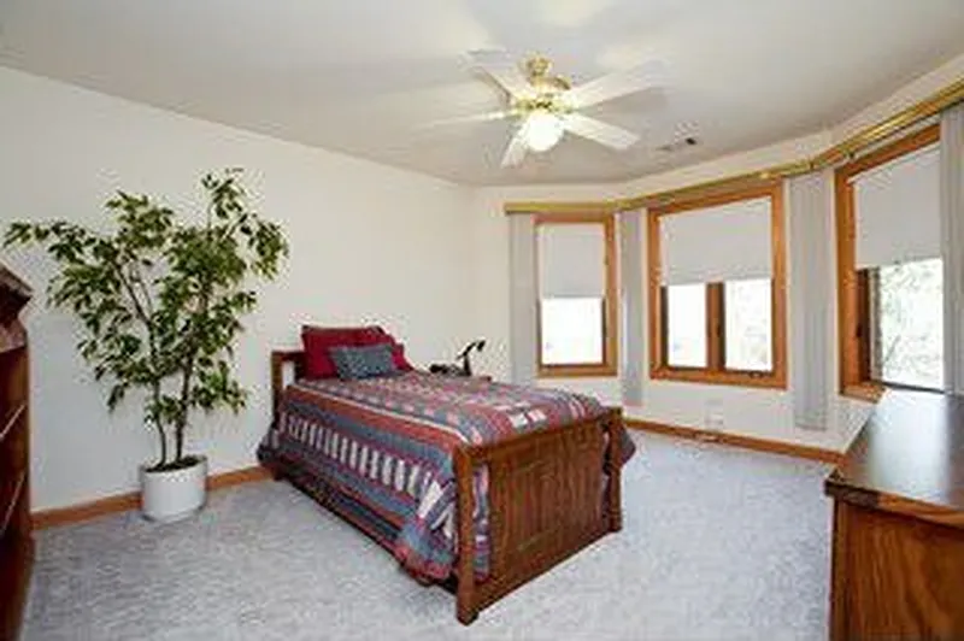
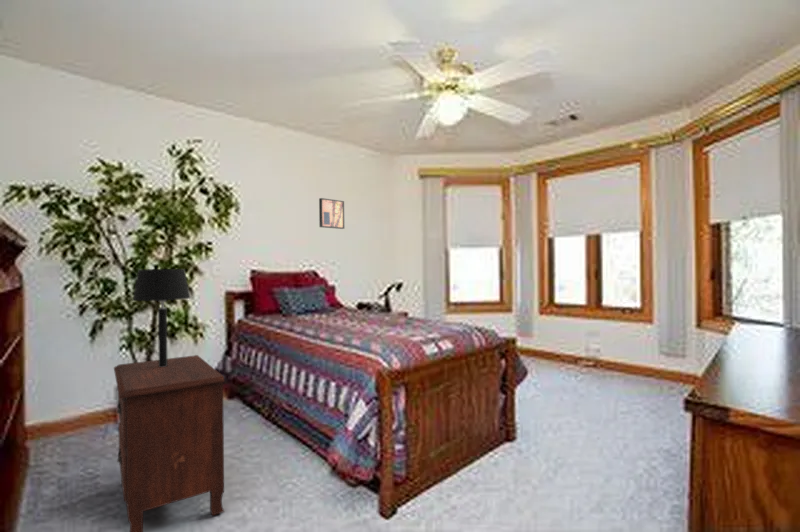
+ wall art [318,197,345,230]
+ table lamp [132,268,192,367]
+ nightstand [113,354,225,532]
